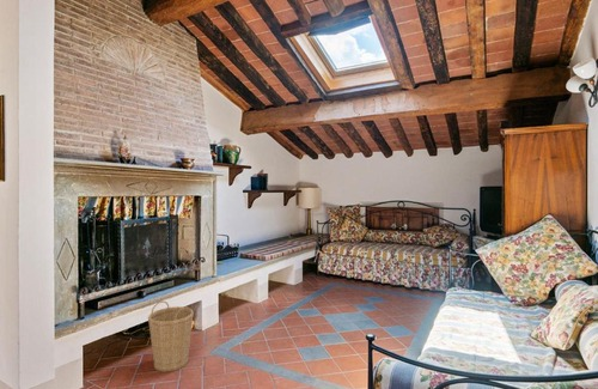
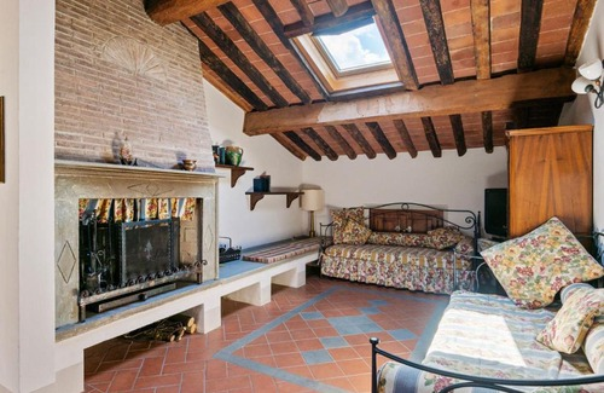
- basket [147,300,195,373]
